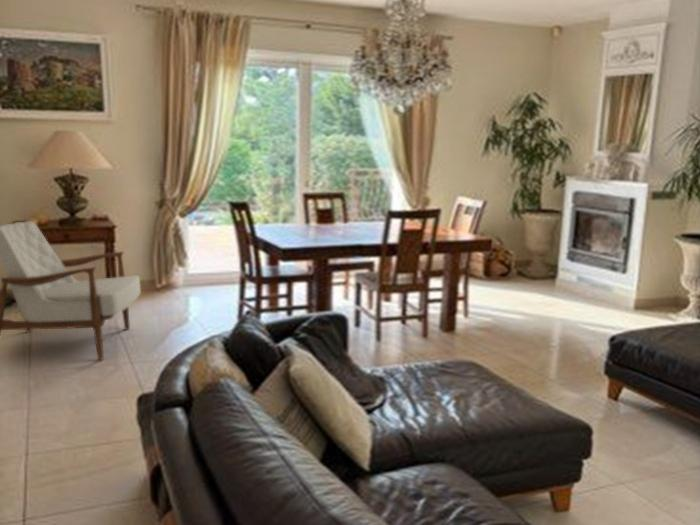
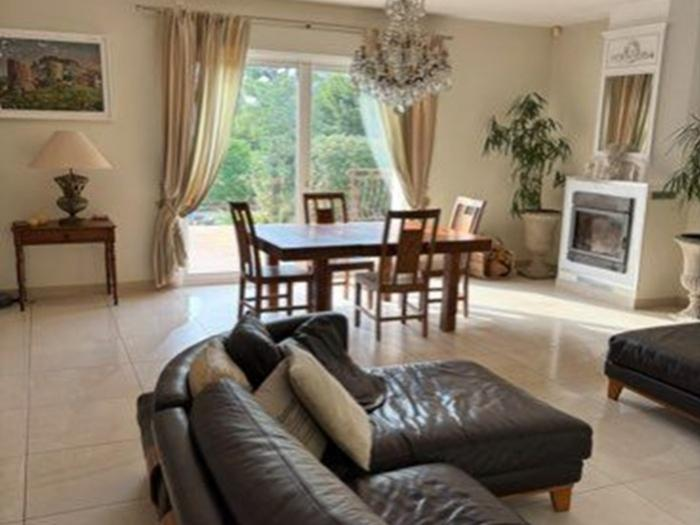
- armchair [0,220,142,361]
